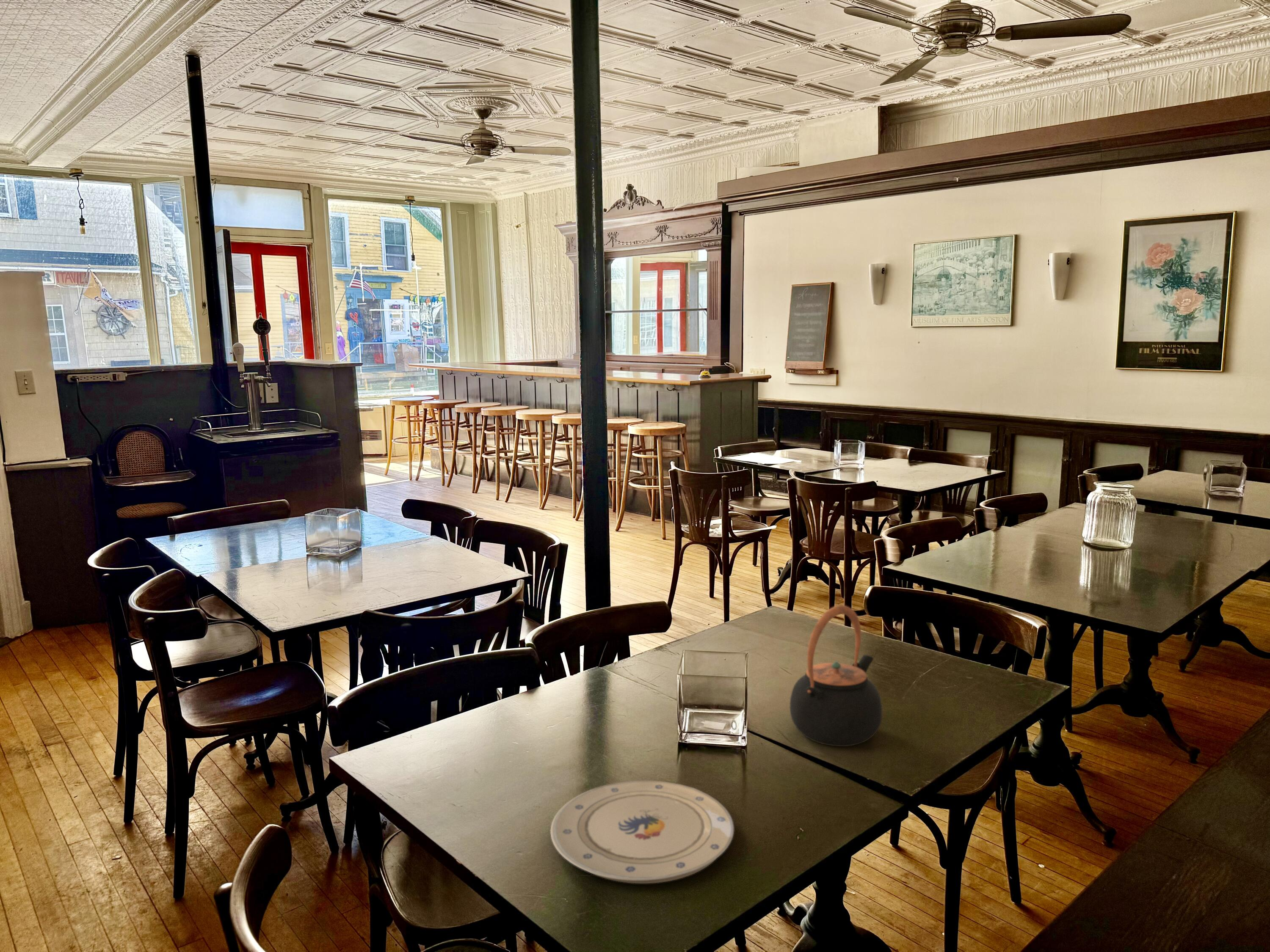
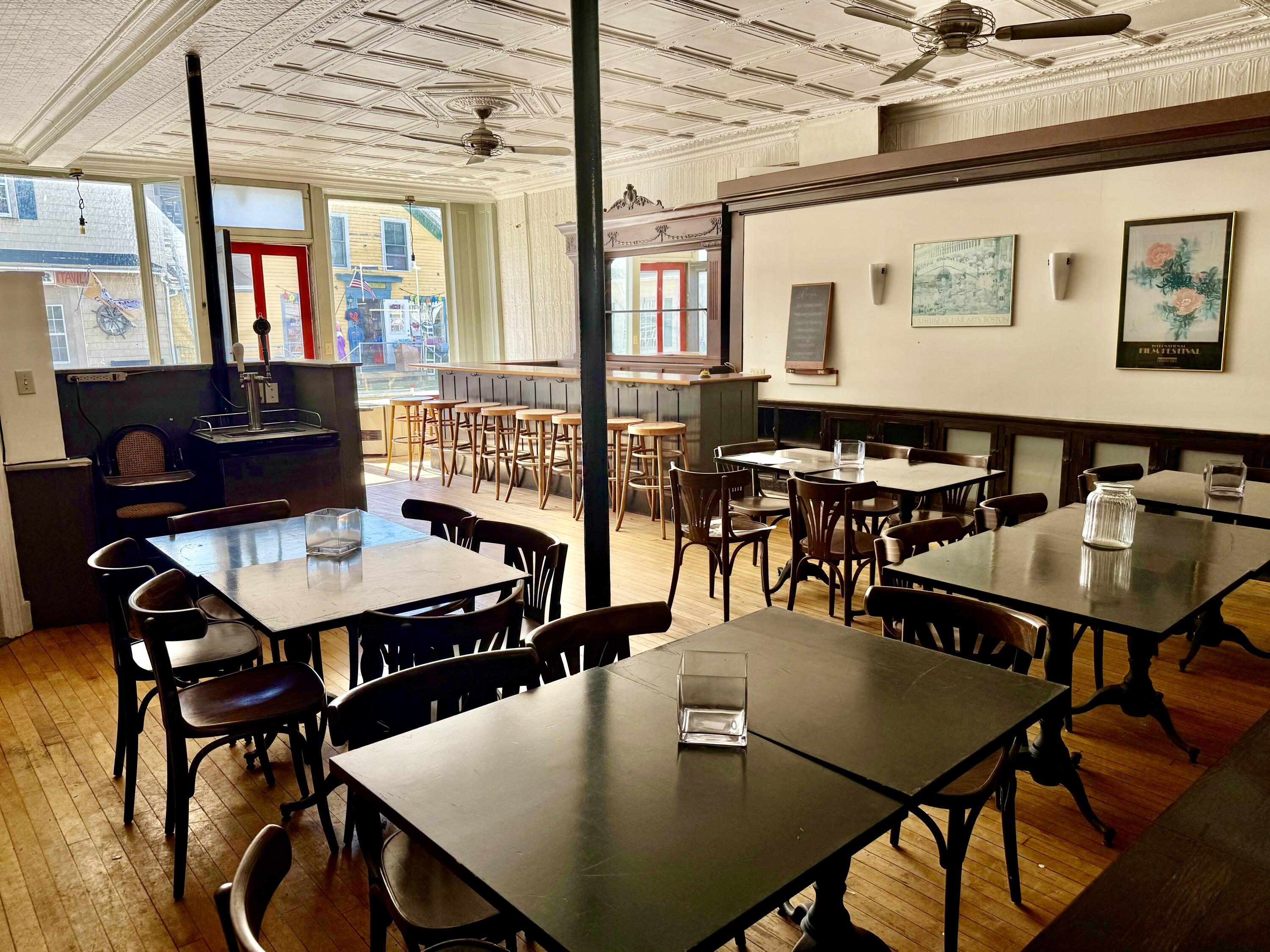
- plate [550,780,734,884]
- teapot [790,605,883,747]
